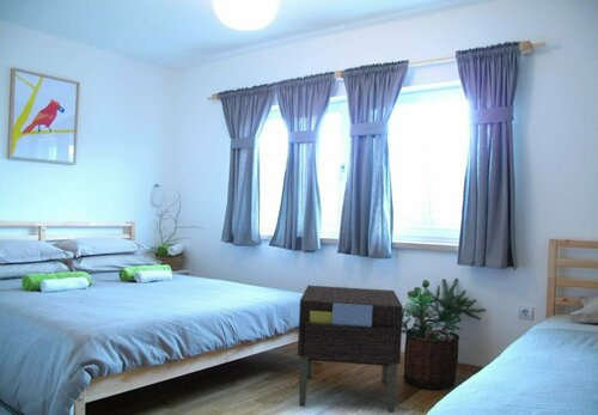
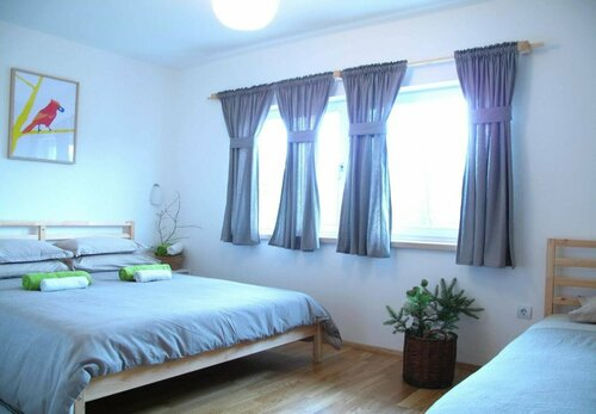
- nightstand [297,285,404,414]
